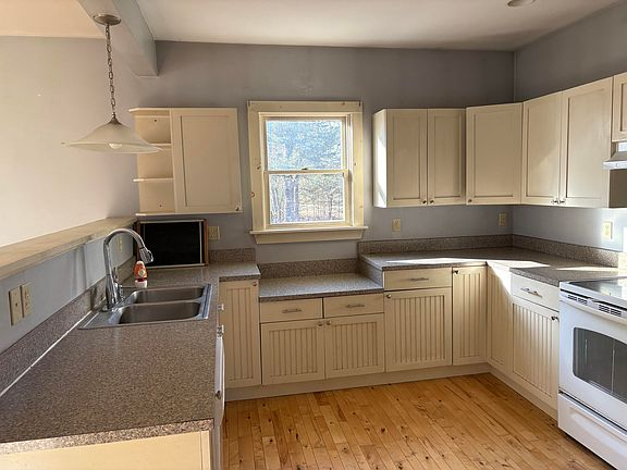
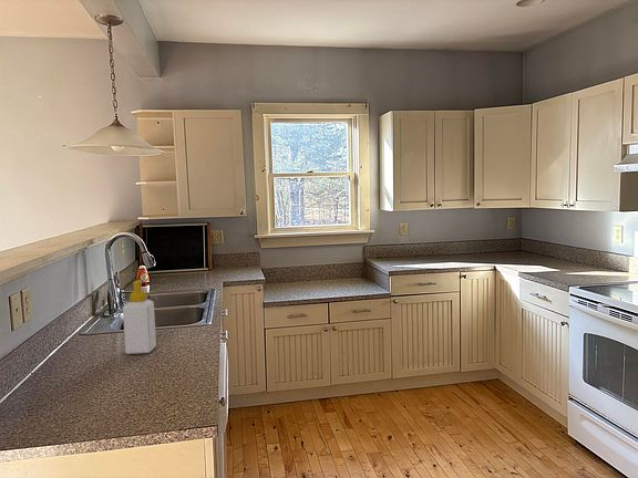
+ soap bottle [122,279,157,355]
